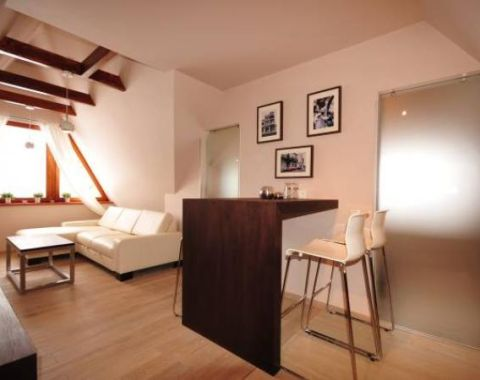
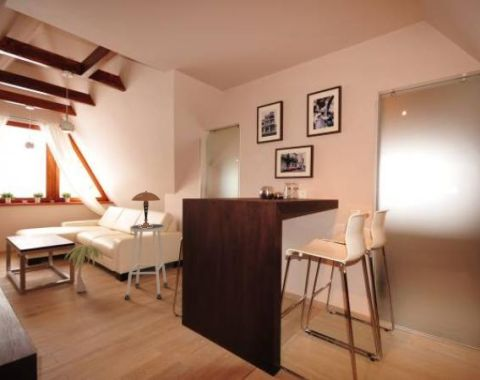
+ stool [123,223,169,301]
+ table lamp [131,190,161,228]
+ decorative plant [64,244,104,293]
